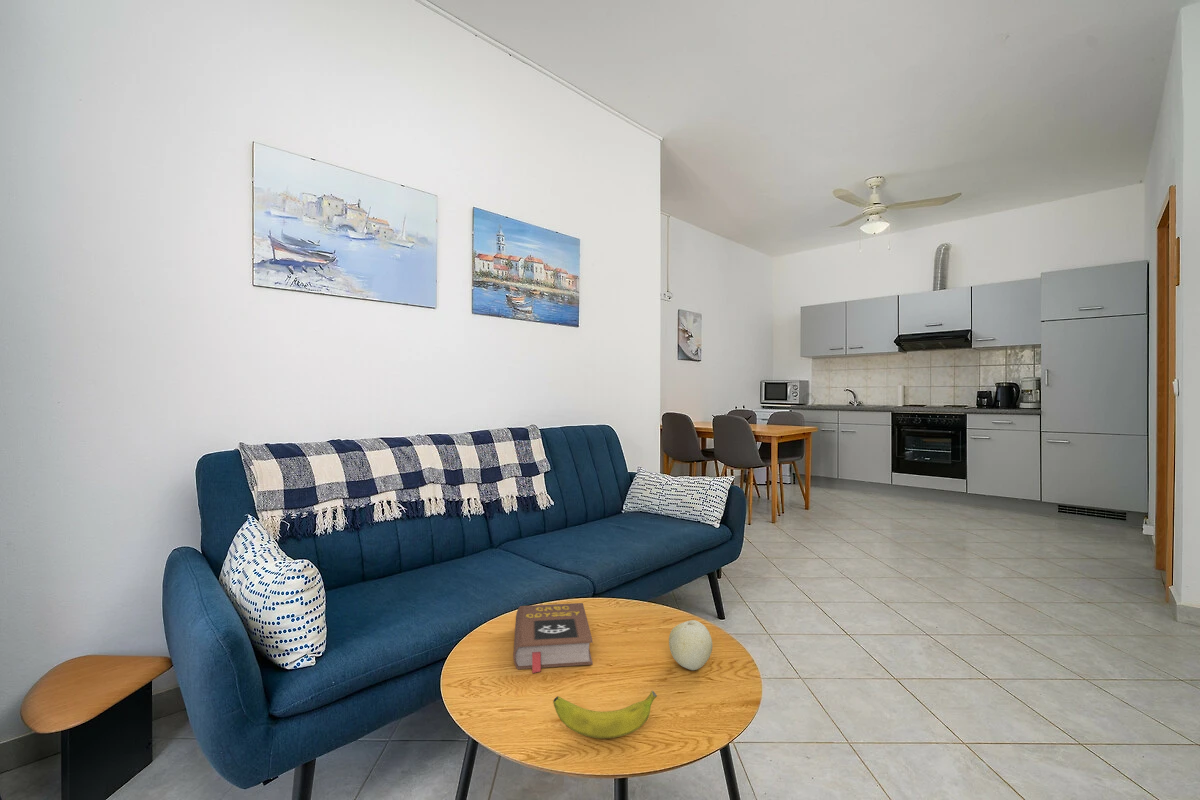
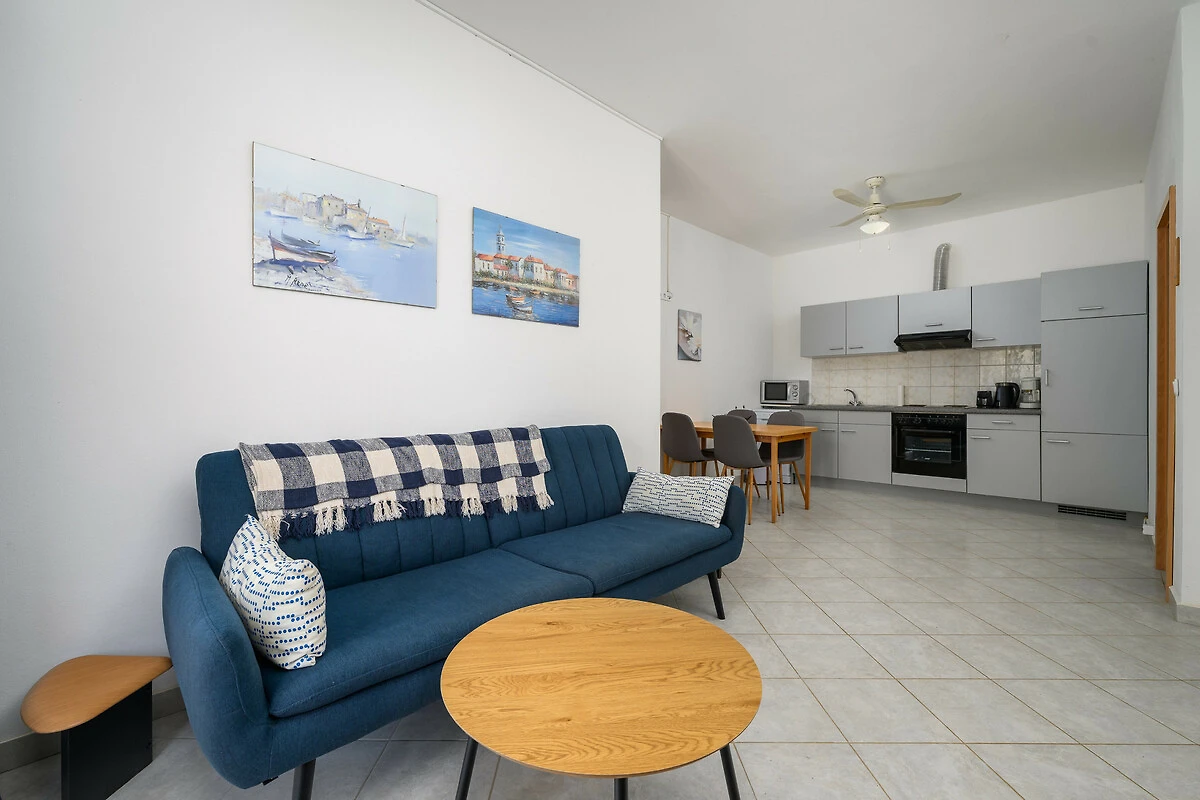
- fruit [668,619,713,671]
- banana [552,690,658,740]
- book [512,602,594,674]
